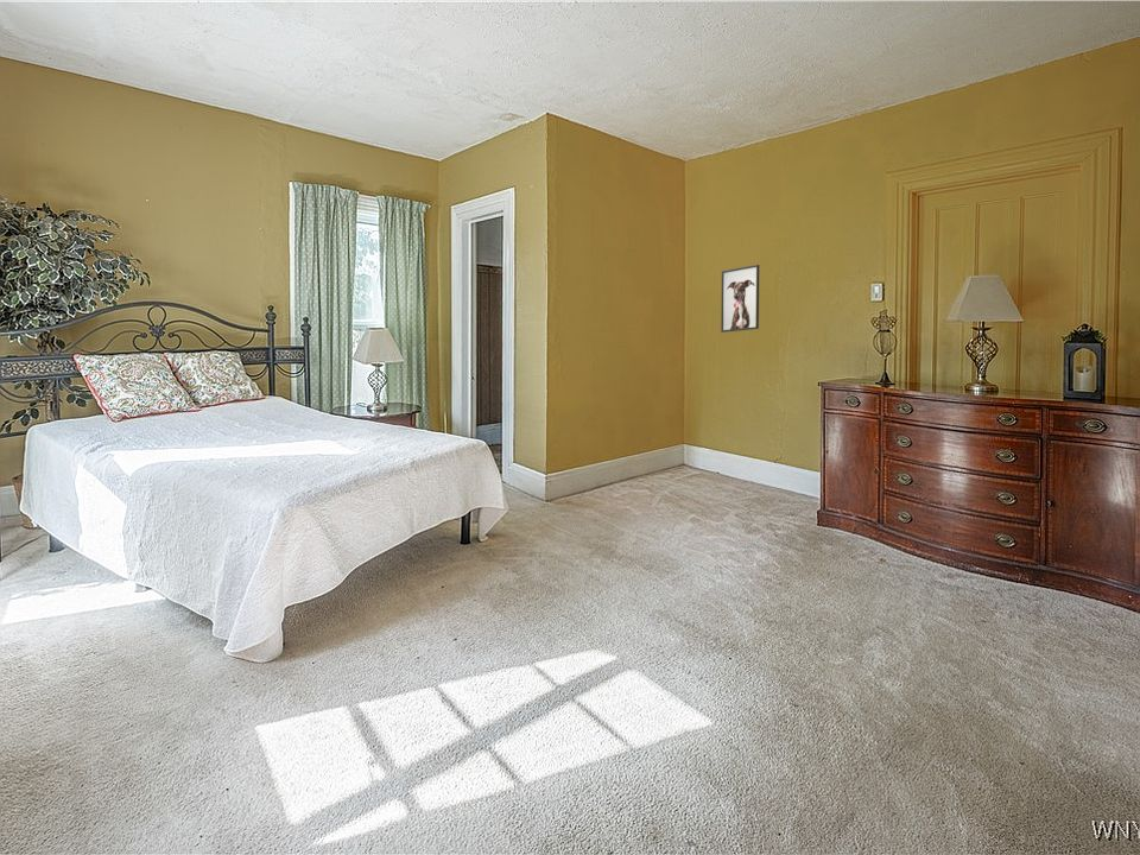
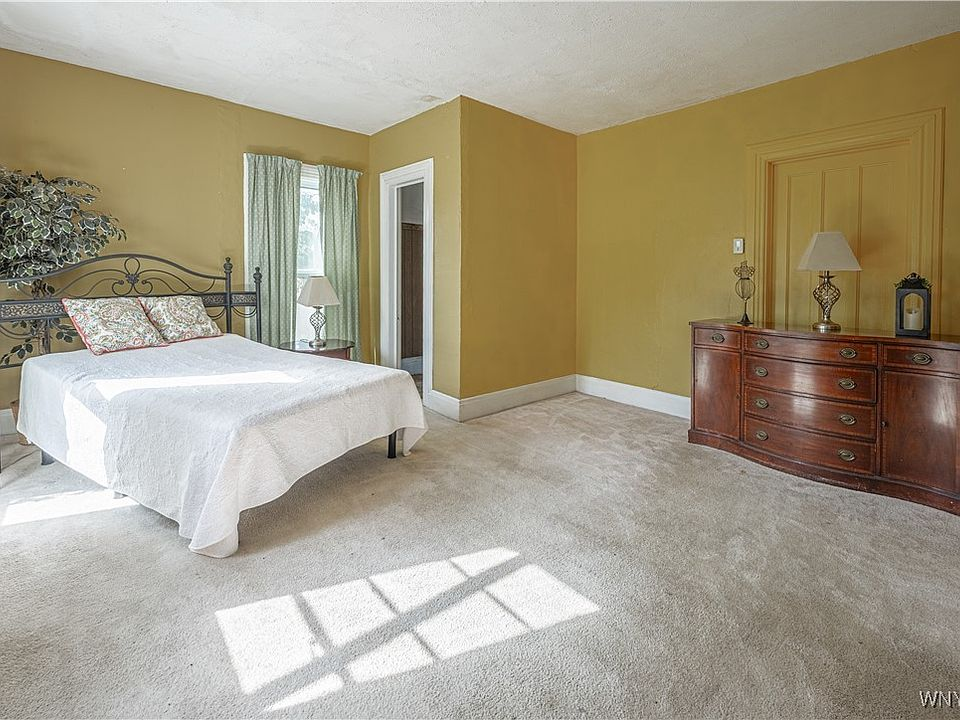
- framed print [720,264,760,334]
